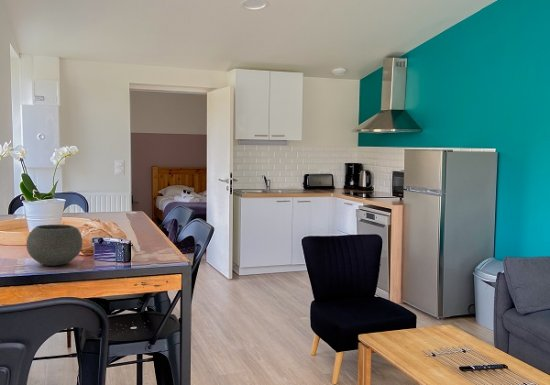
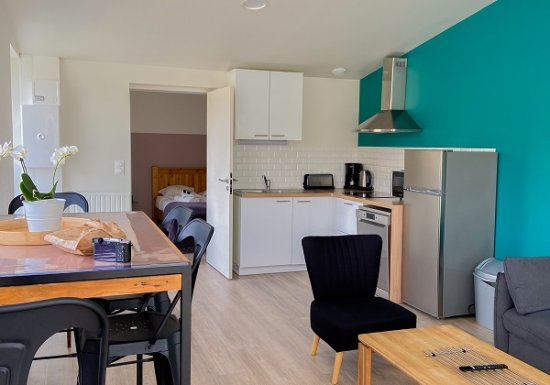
- bowl [25,223,83,267]
